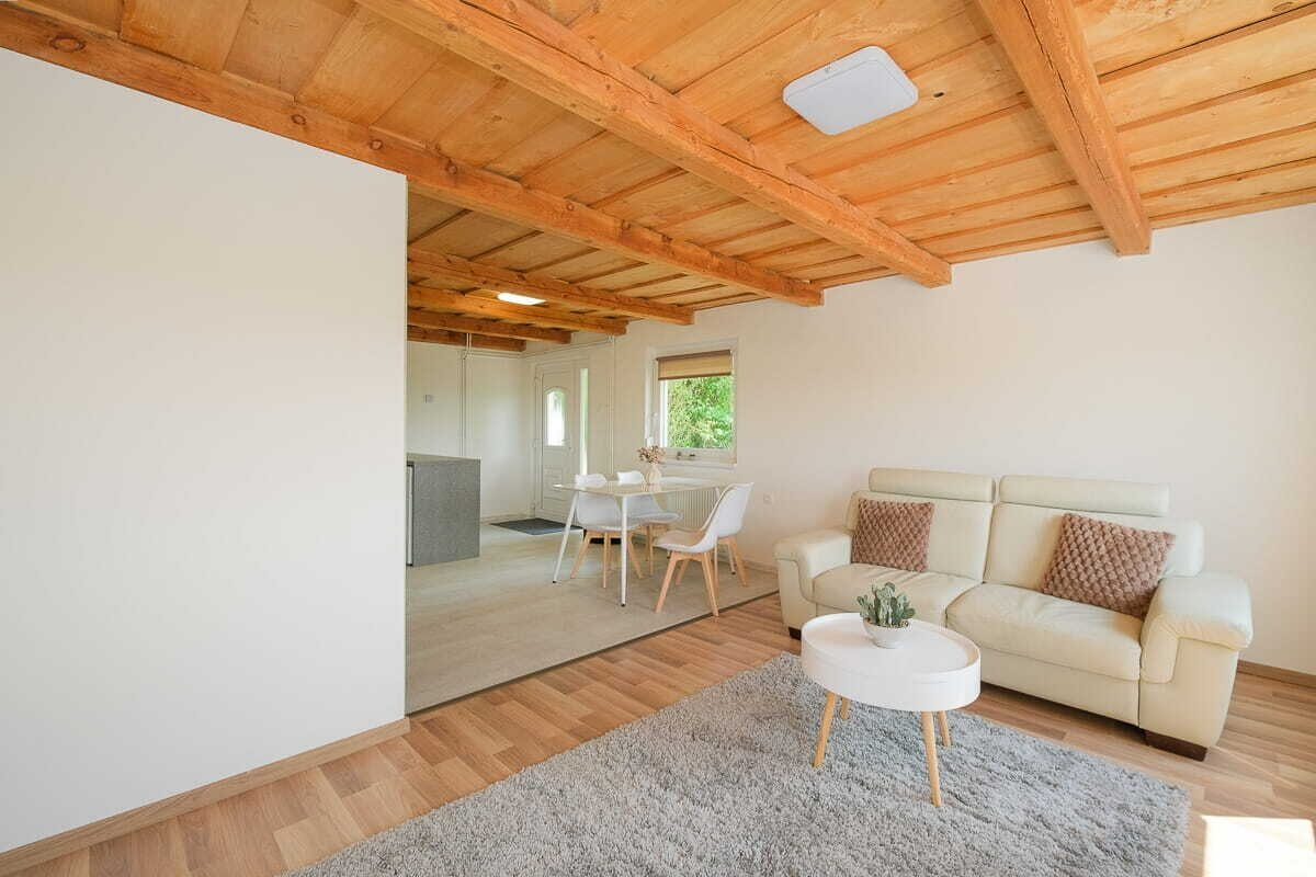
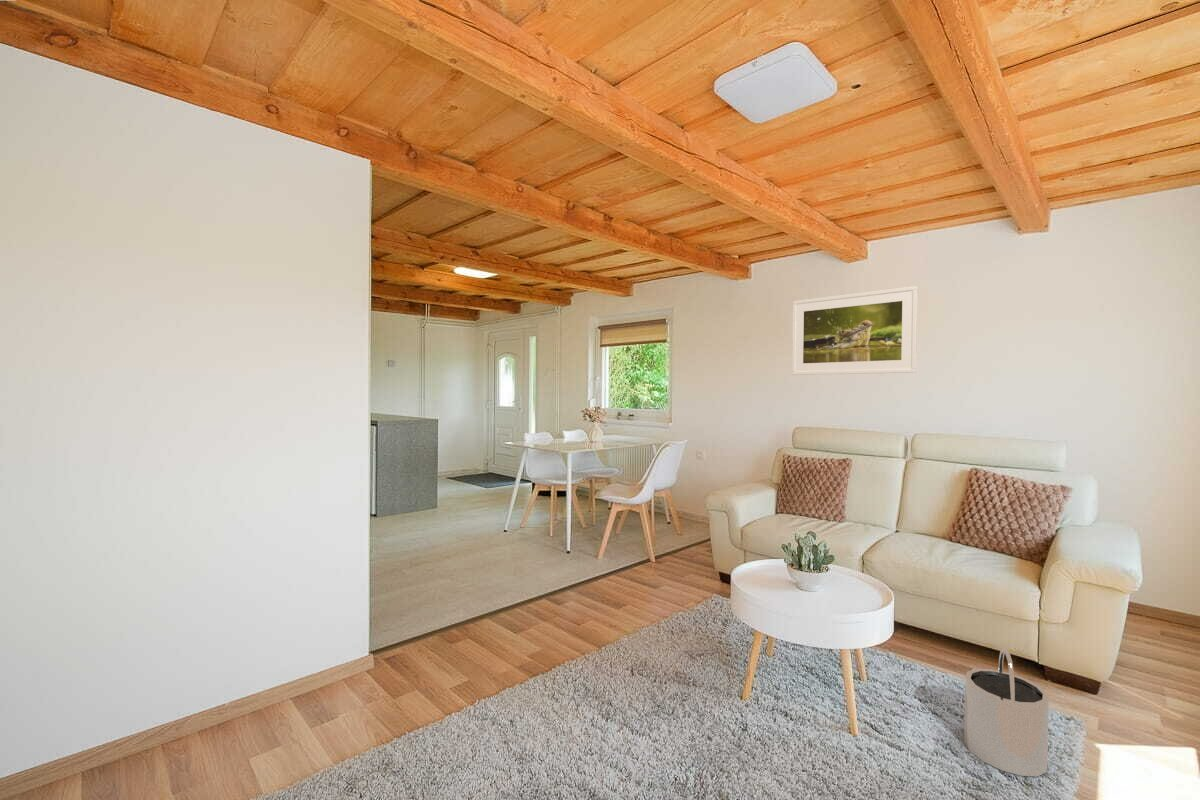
+ bucket [963,647,1050,777]
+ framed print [791,285,919,376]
